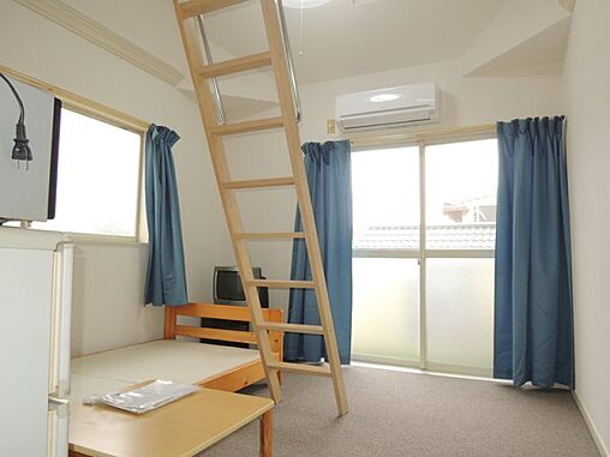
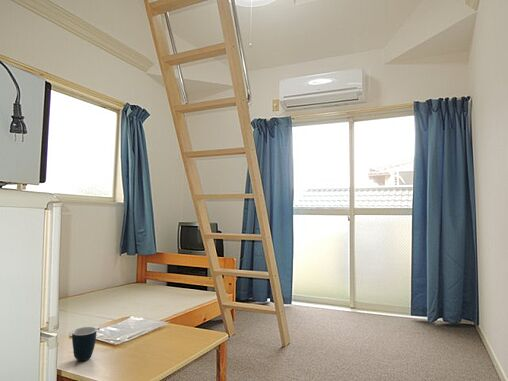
+ mug [71,326,97,362]
